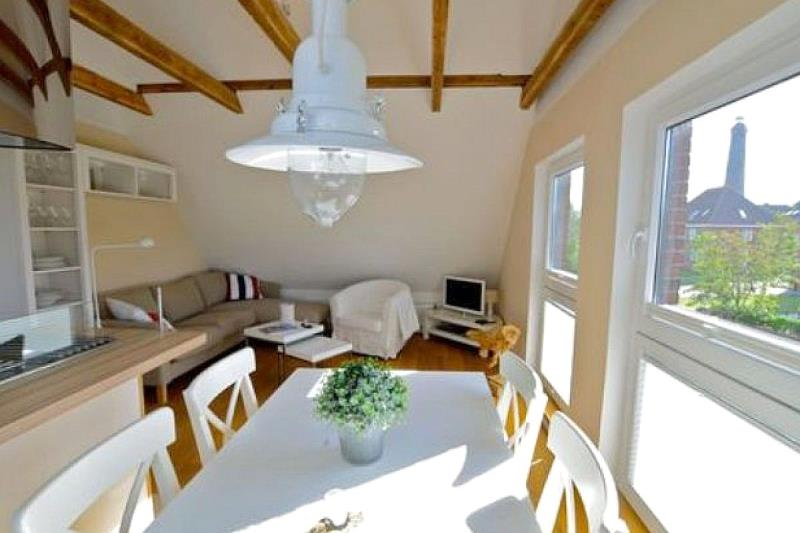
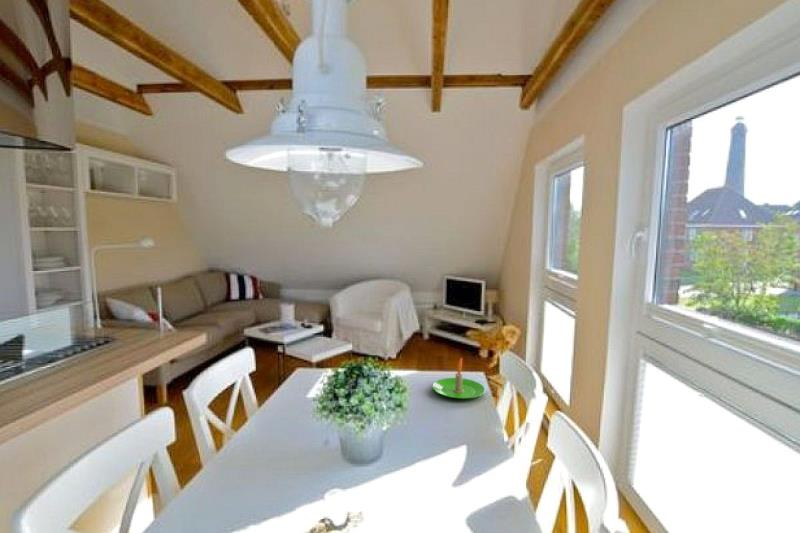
+ candle [431,357,486,399]
